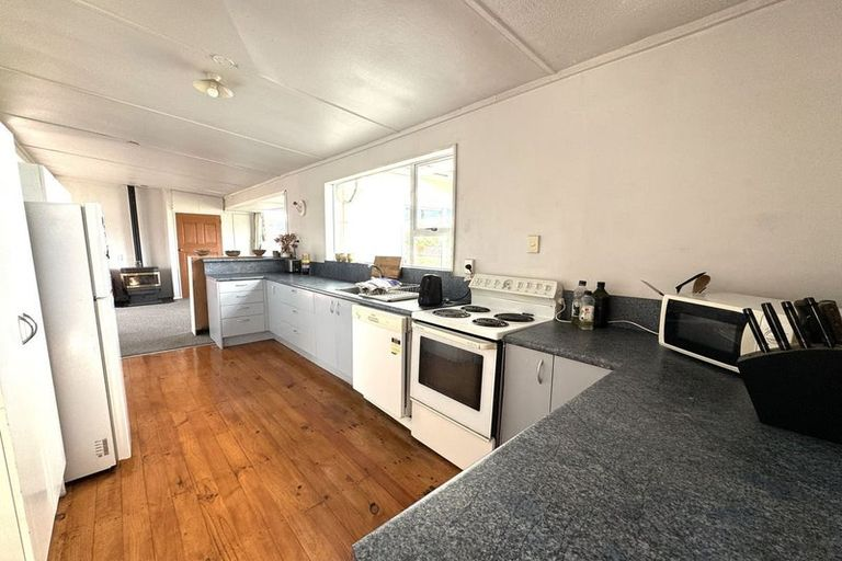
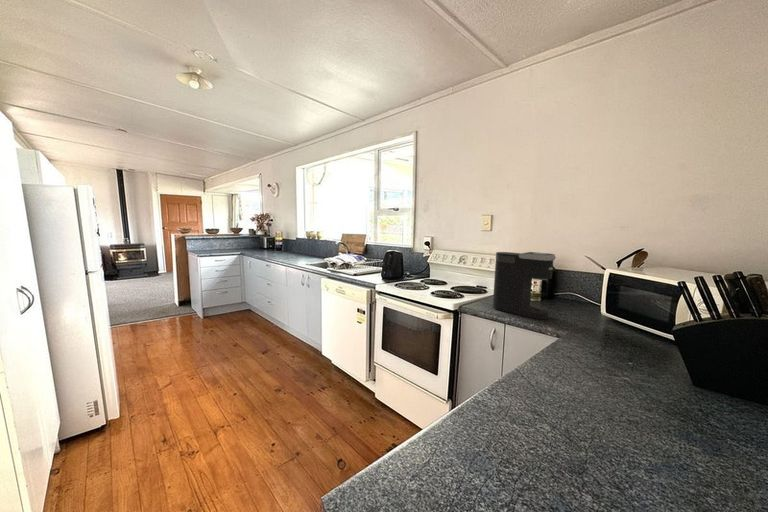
+ coffee maker [492,251,557,320]
